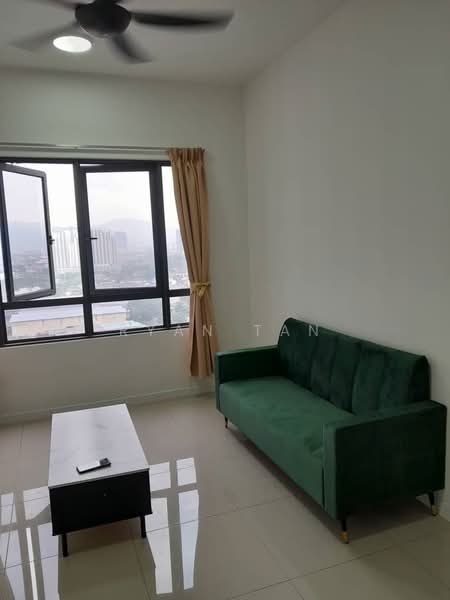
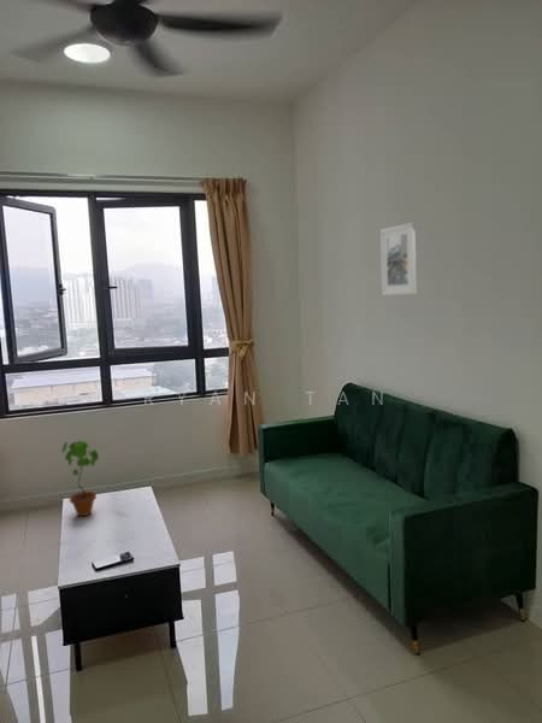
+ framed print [379,221,418,296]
+ potted plant [61,440,100,517]
